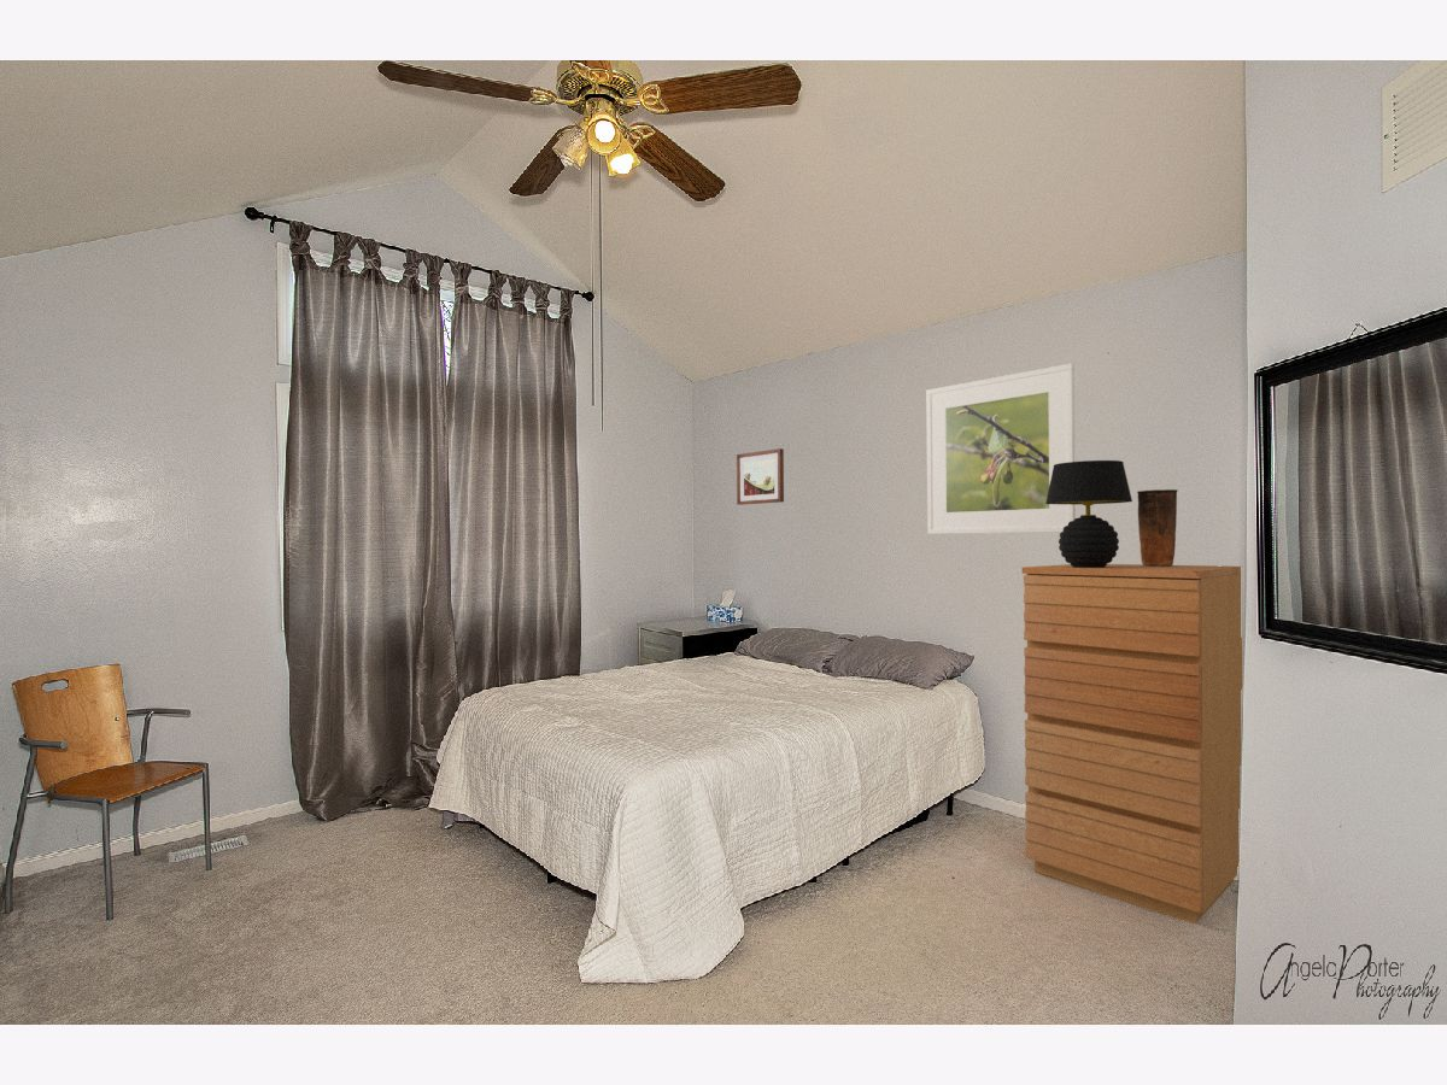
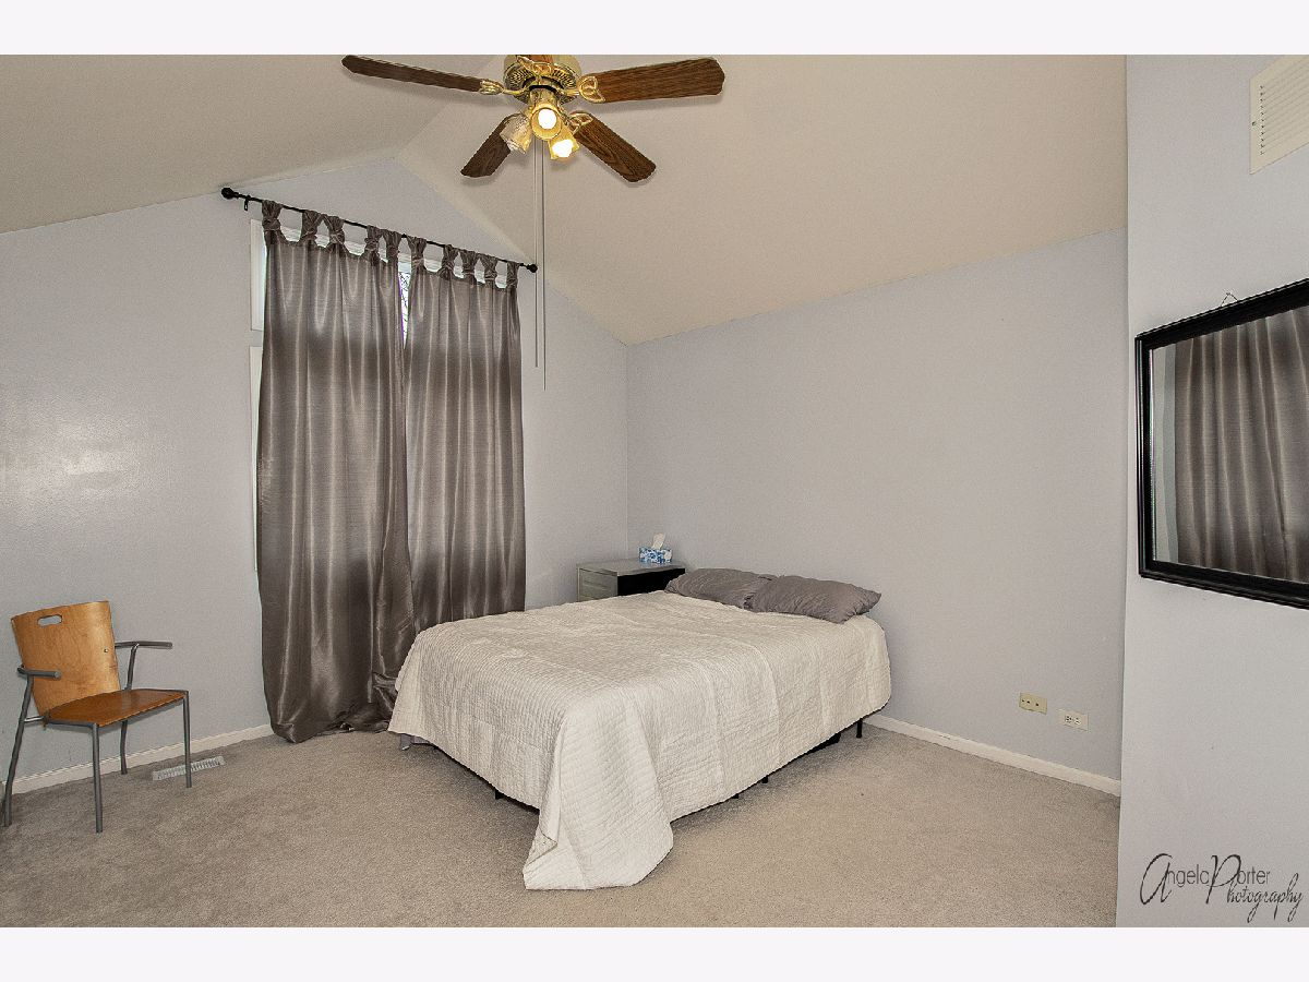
- vase [1136,488,1179,567]
- table lamp [1045,459,1133,568]
- wall art [736,447,785,506]
- dresser [1021,563,1243,925]
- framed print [926,363,1077,535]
